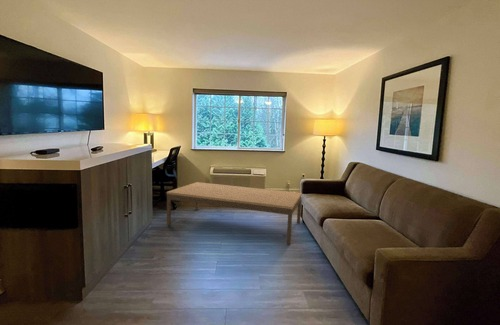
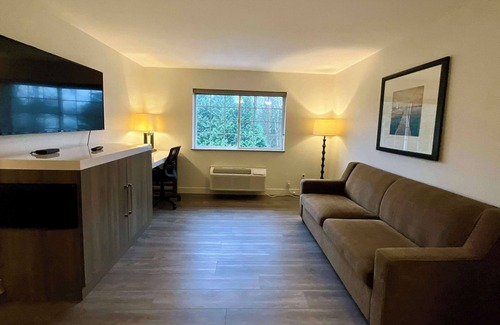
- coffee table [166,181,303,246]
